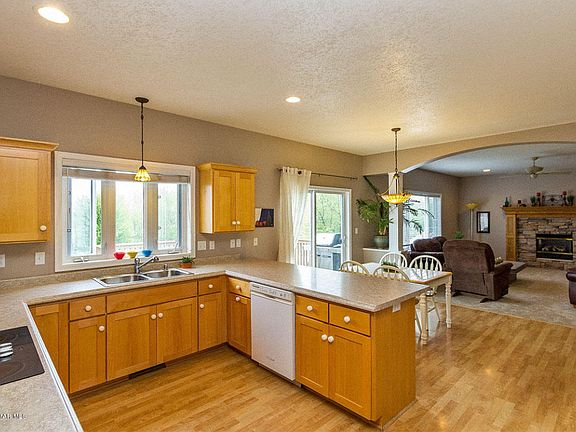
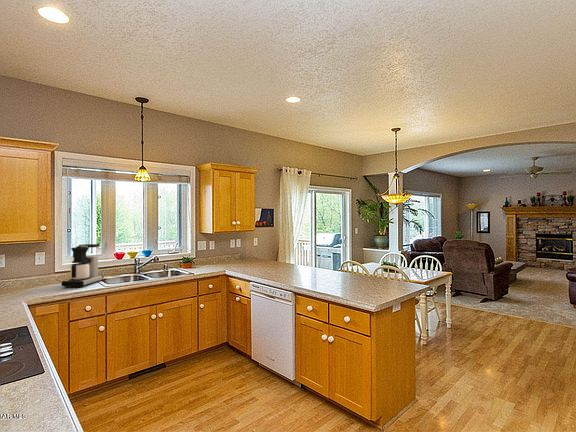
+ coffee maker [61,243,104,288]
